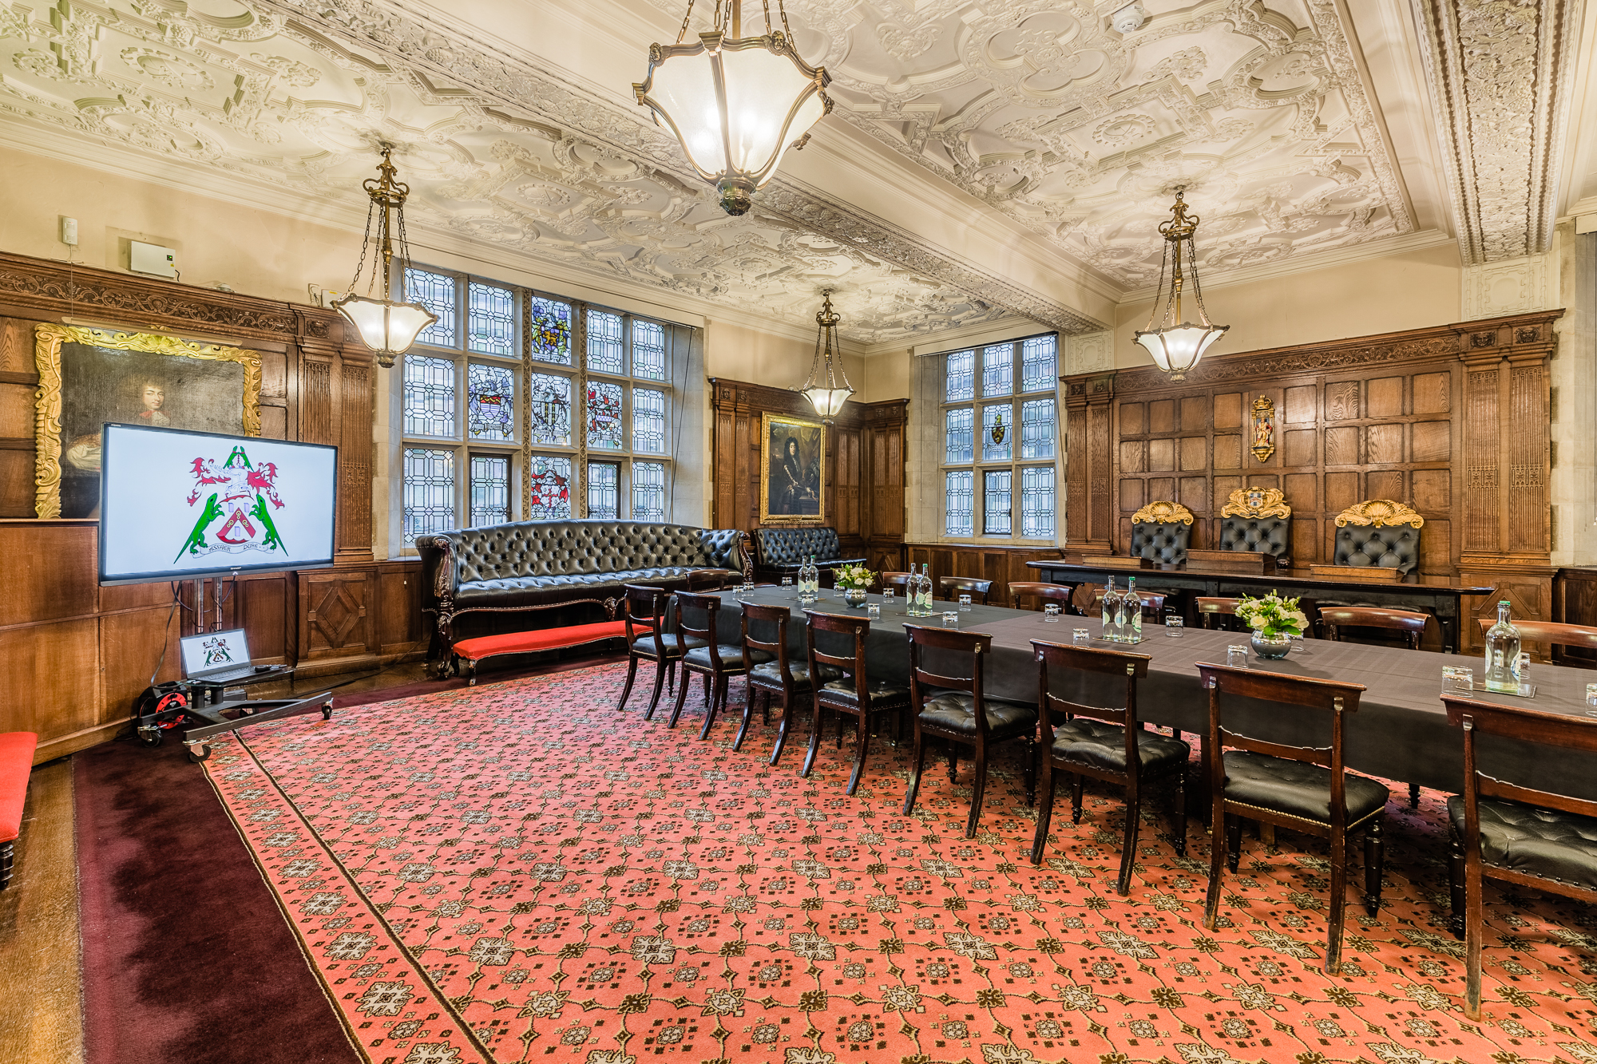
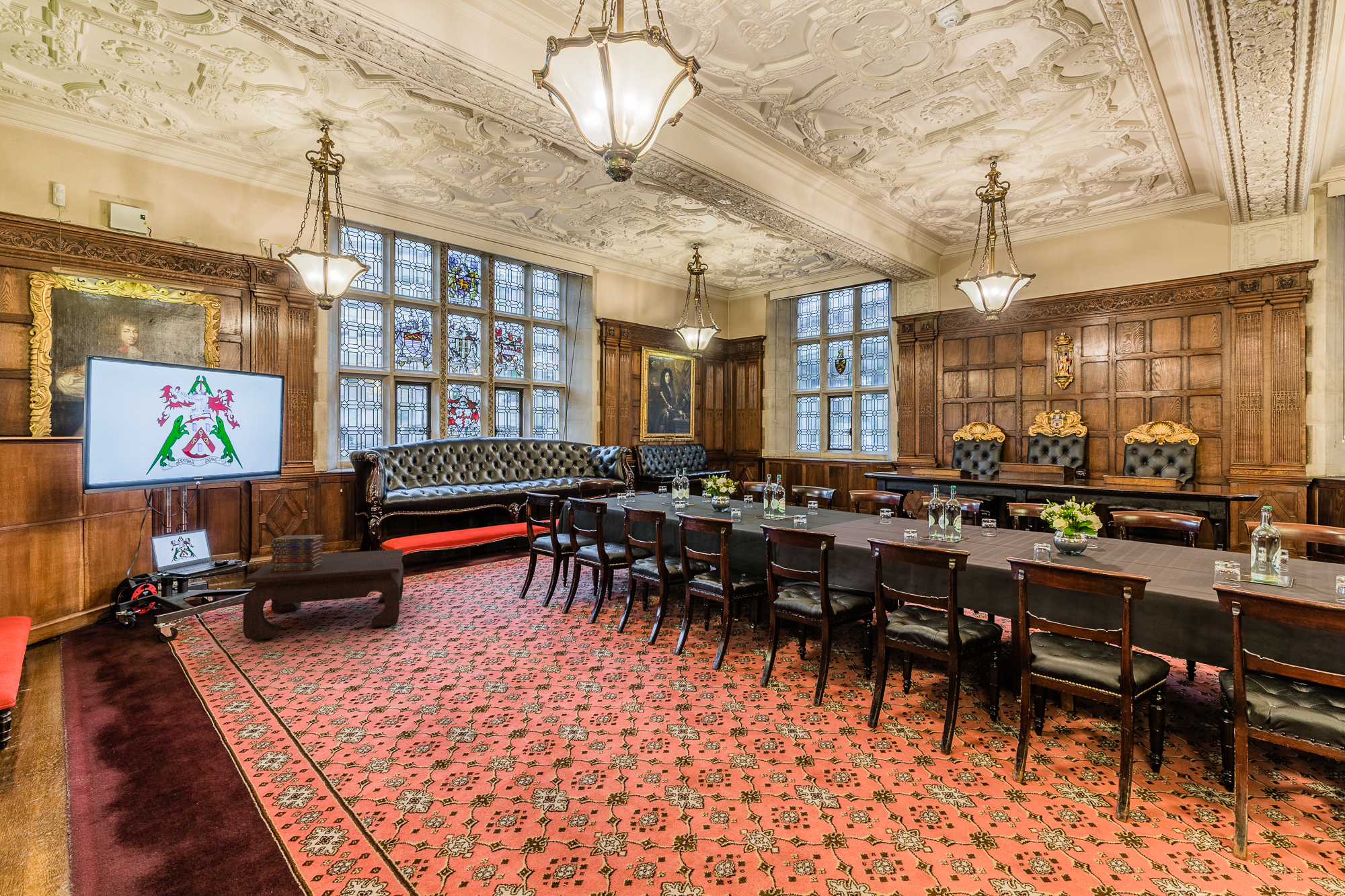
+ book stack [270,534,325,572]
+ coffee table [243,548,404,641]
